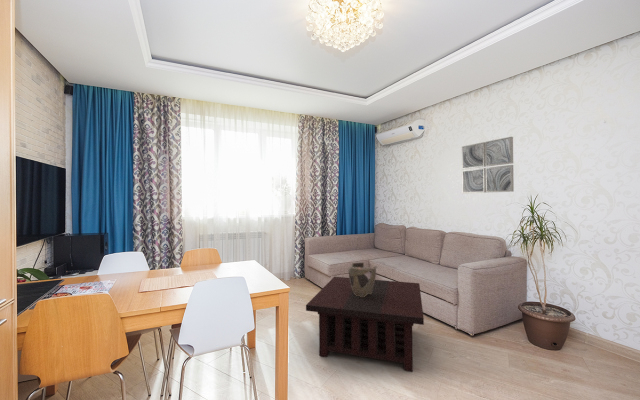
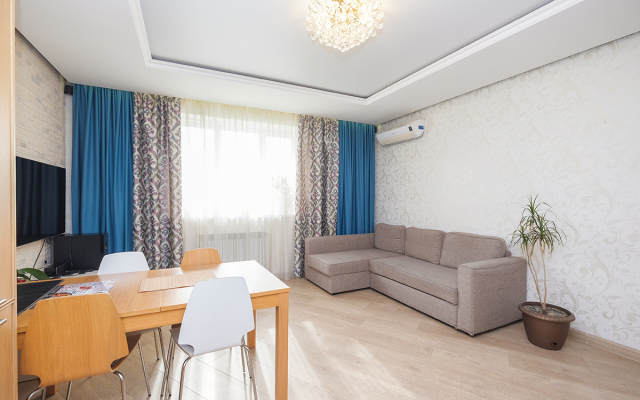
- wall art [461,136,515,194]
- coffee table [305,276,425,373]
- decorative bowl [347,262,378,297]
